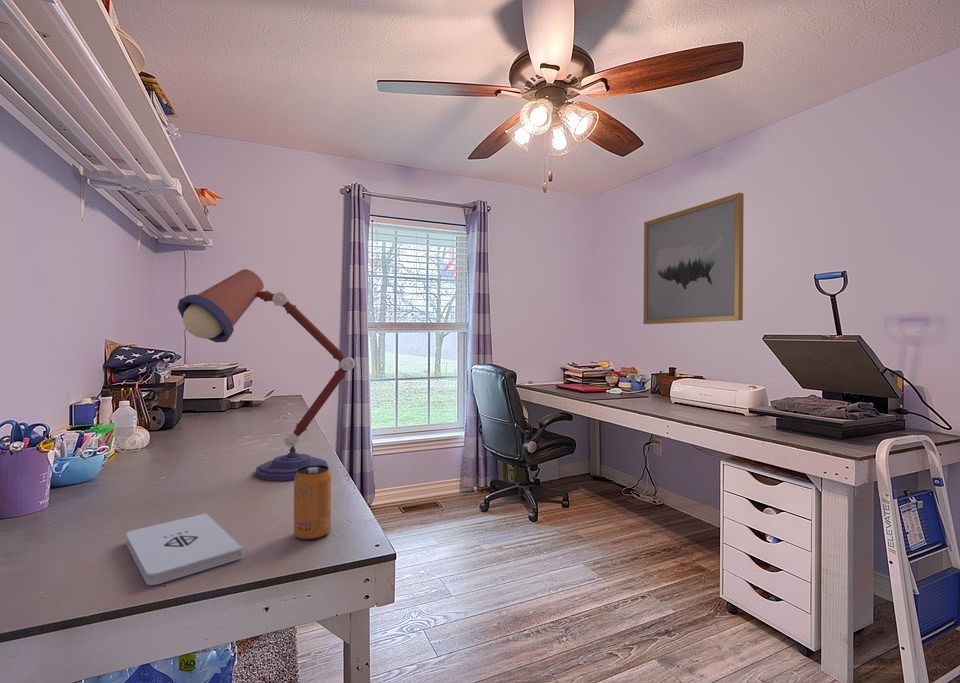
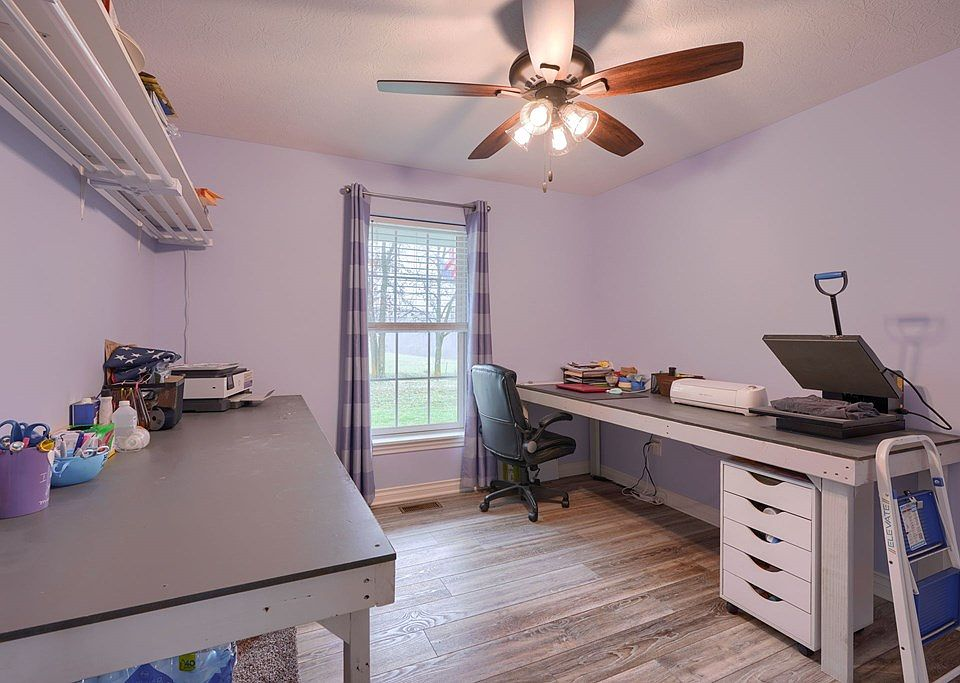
- desk lamp [177,268,356,482]
- notepad [125,513,244,586]
- wall art [642,192,745,325]
- beverage can [293,465,332,541]
